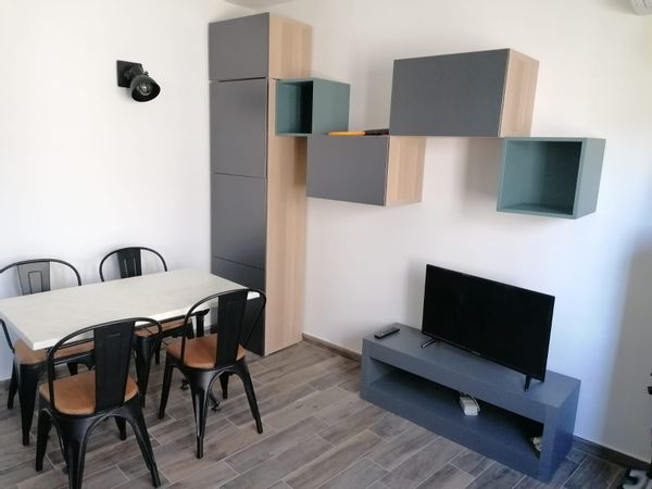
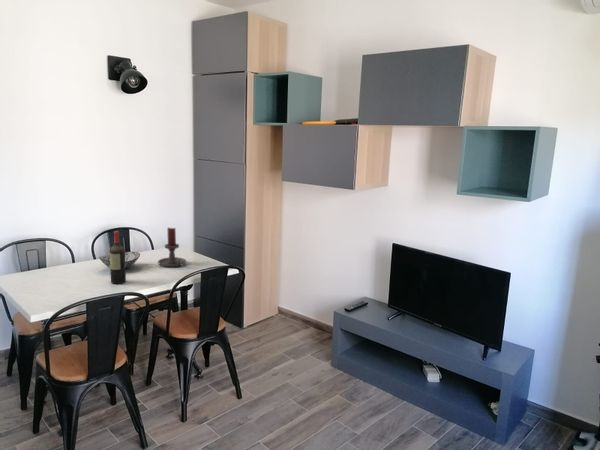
+ candle holder [157,227,187,268]
+ wine bottle [109,230,127,285]
+ decorative bowl [98,251,141,269]
